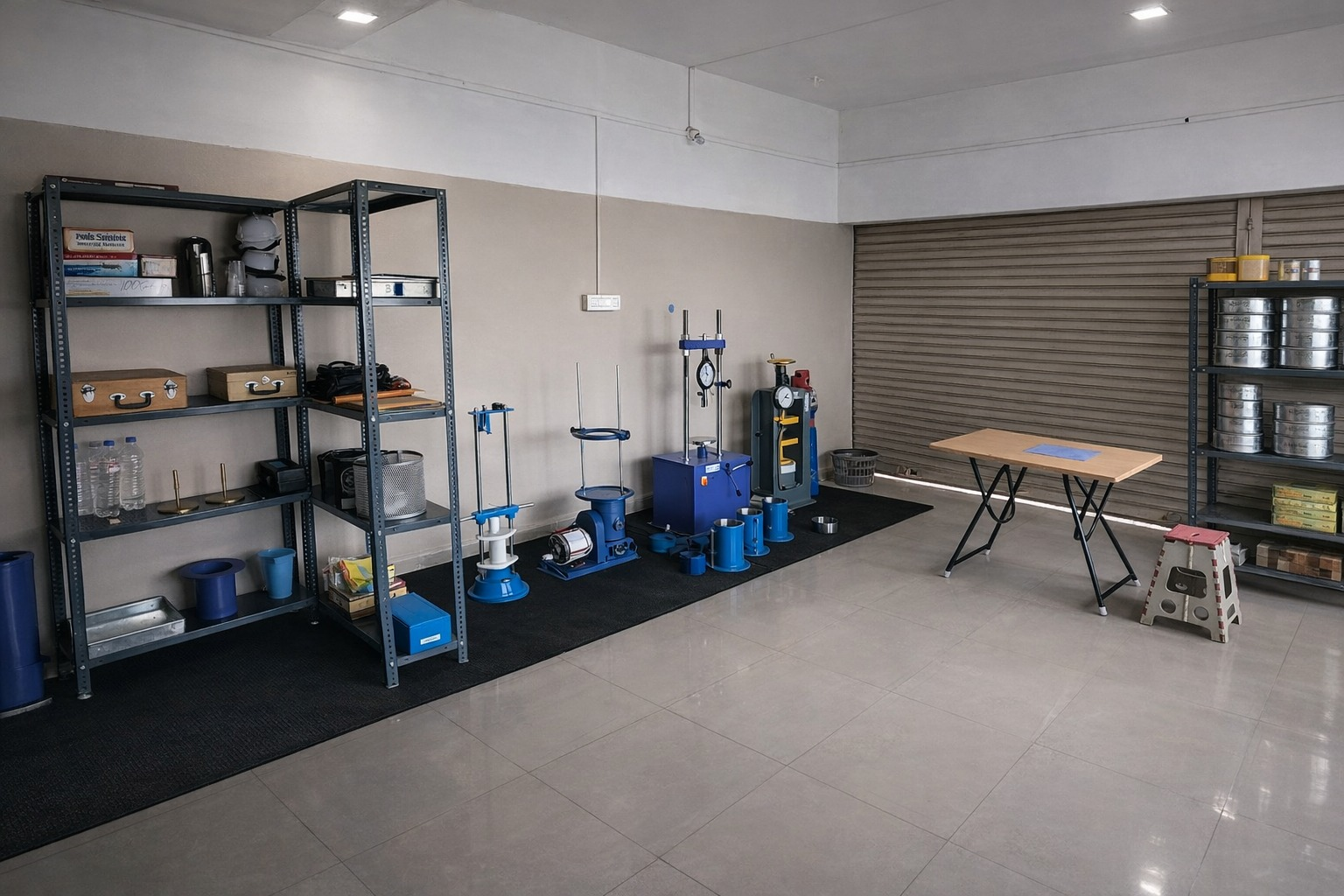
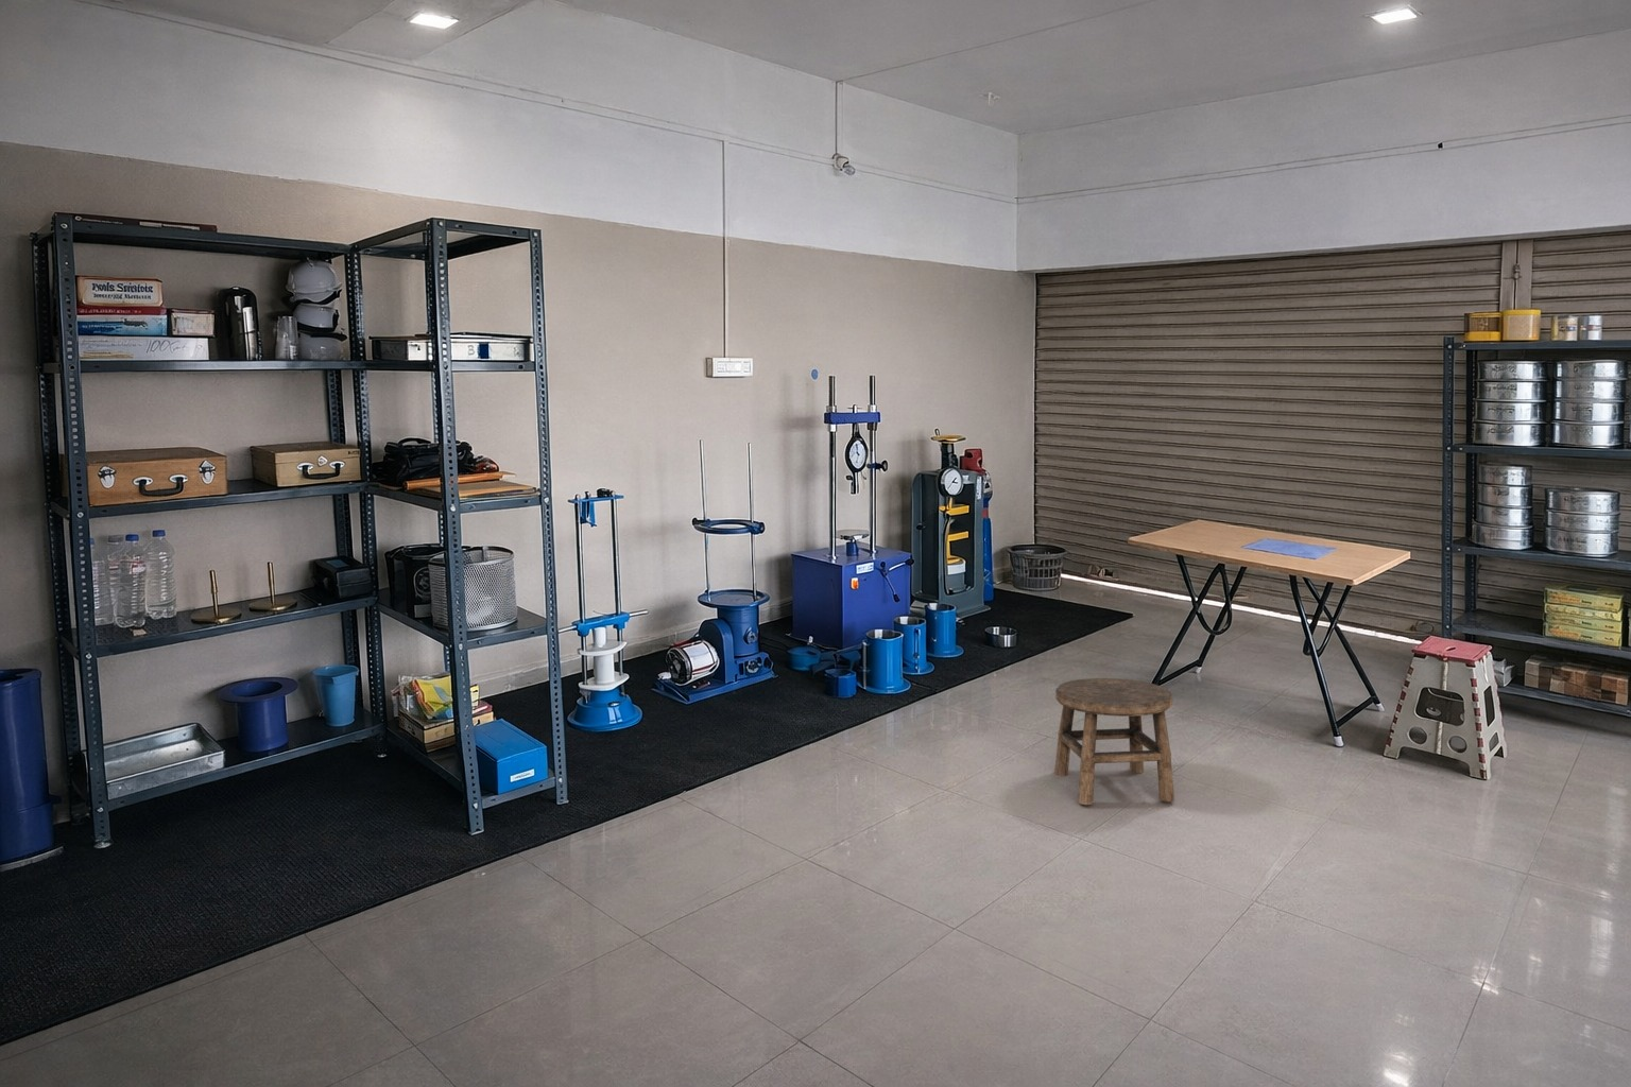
+ stool [1053,677,1176,806]
